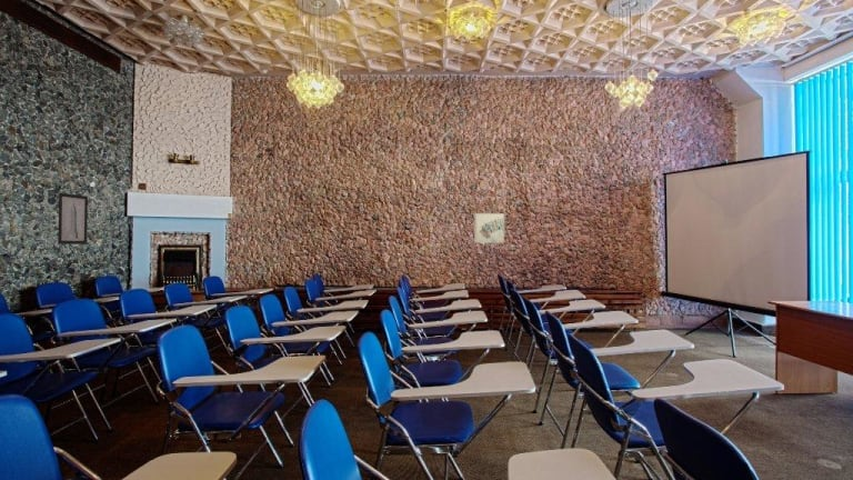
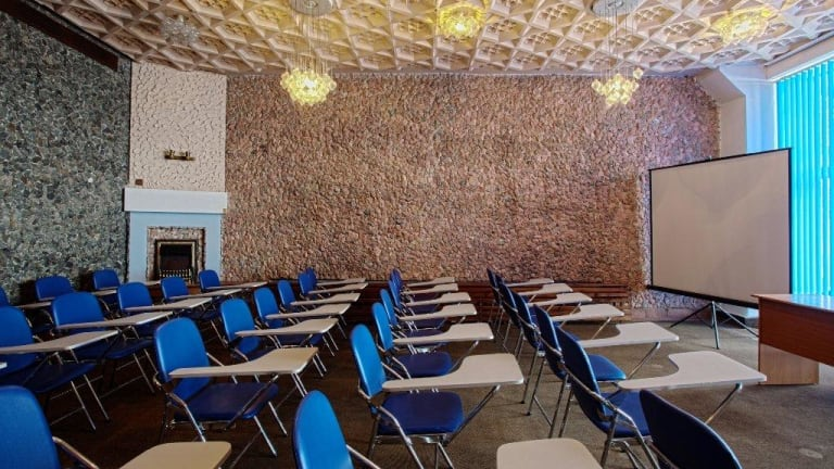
- wall art [57,191,89,246]
- wall art [473,212,505,244]
